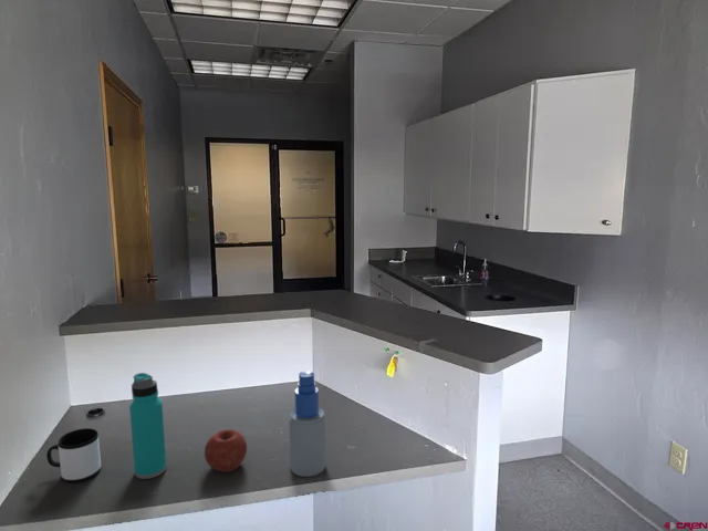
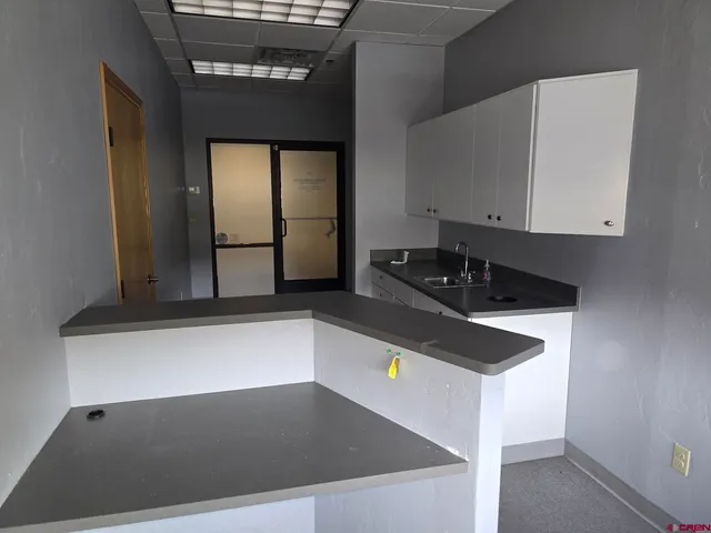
- mug [45,427,102,483]
- spray bottle [289,369,326,478]
- water bottle [128,372,168,480]
- fruit [204,428,248,473]
